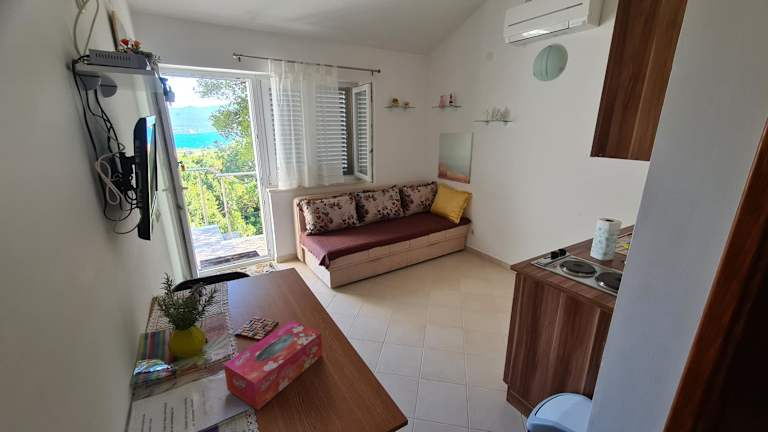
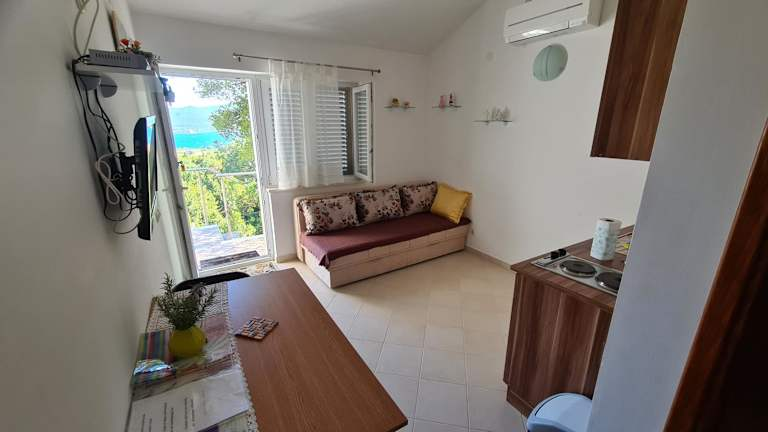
- wall art [437,132,475,185]
- tissue box [223,319,323,411]
